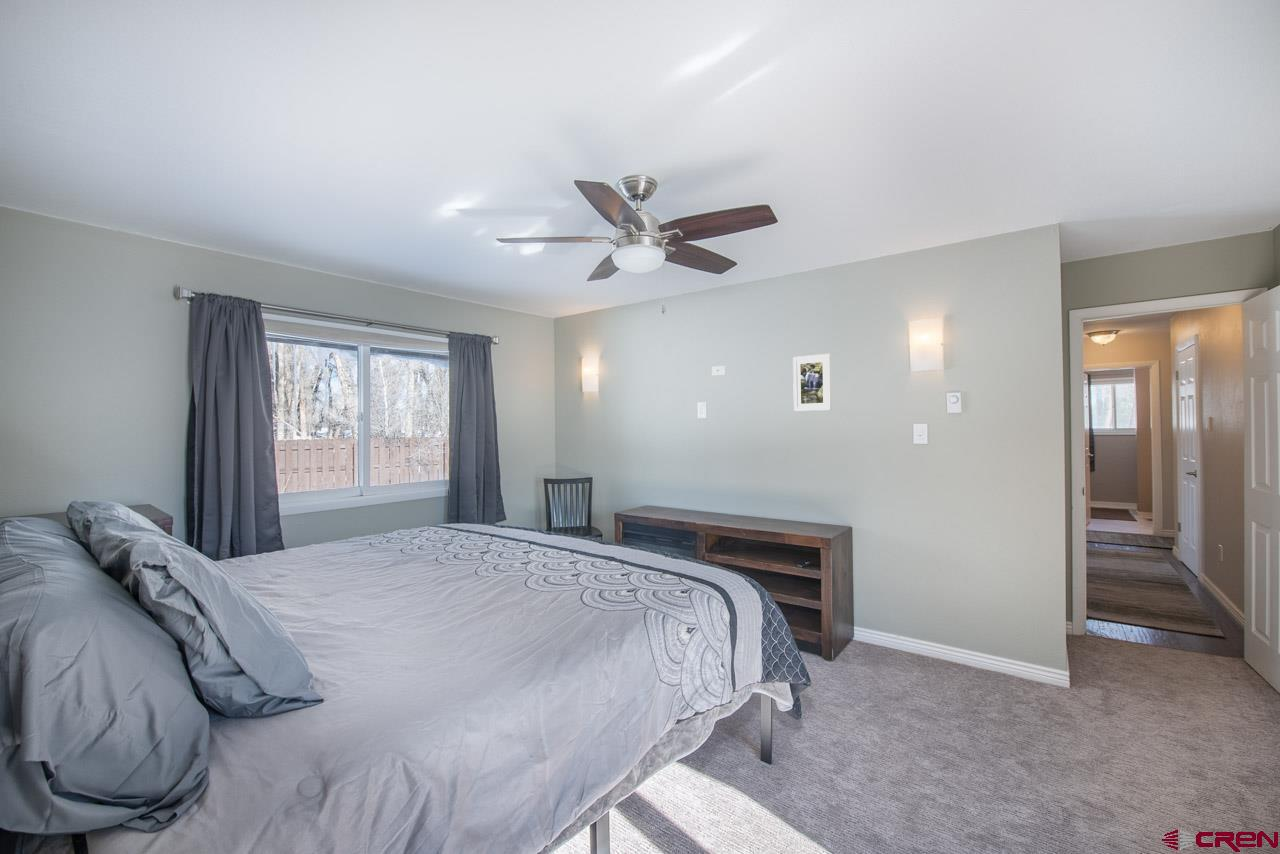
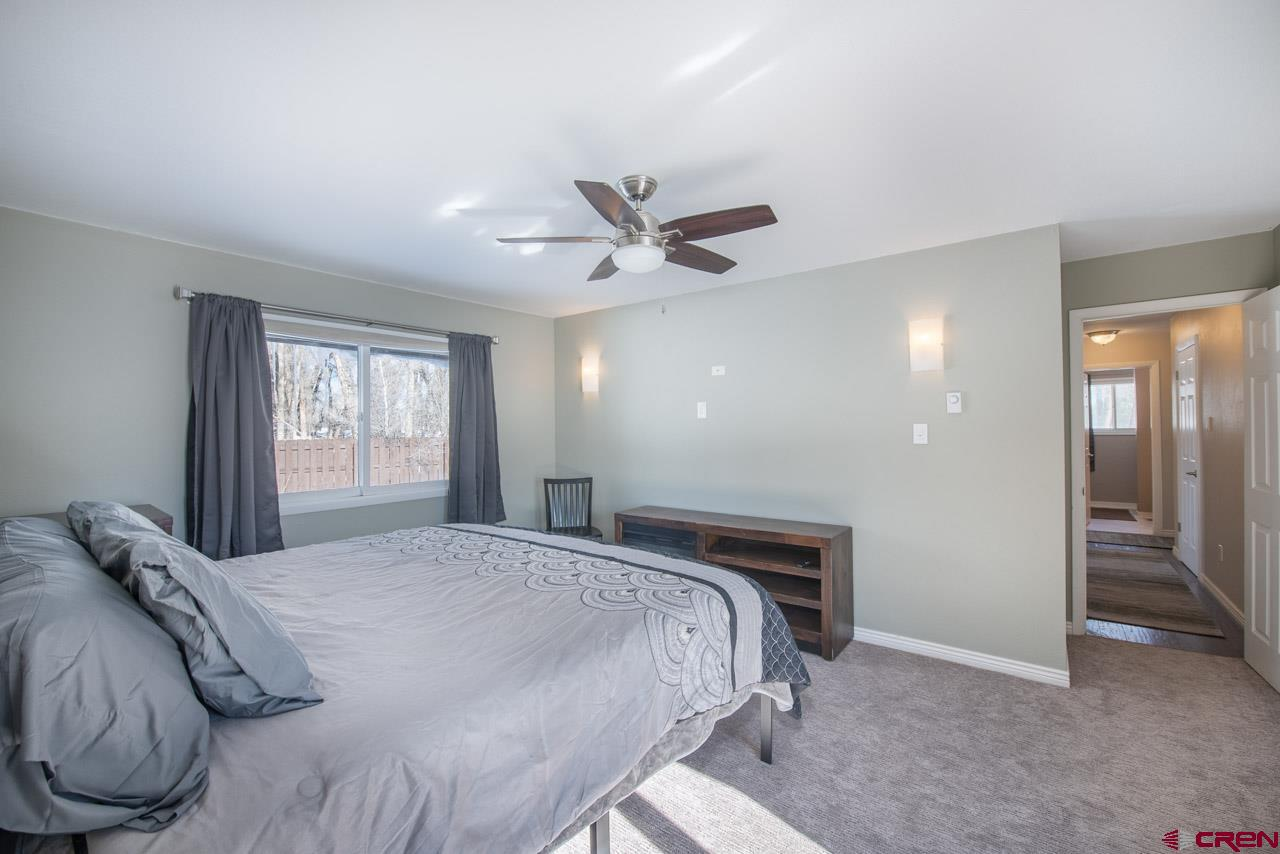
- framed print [792,353,832,412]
